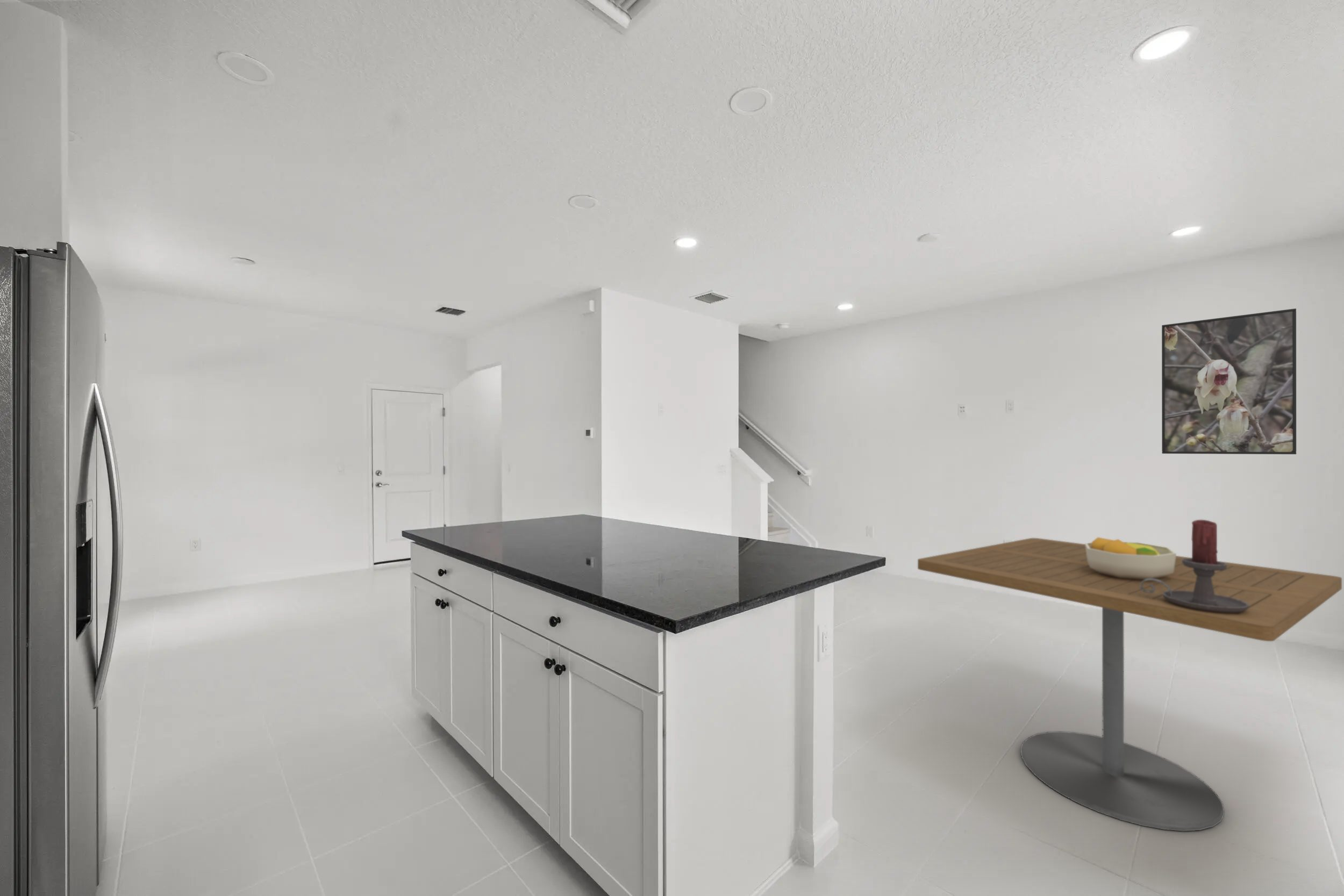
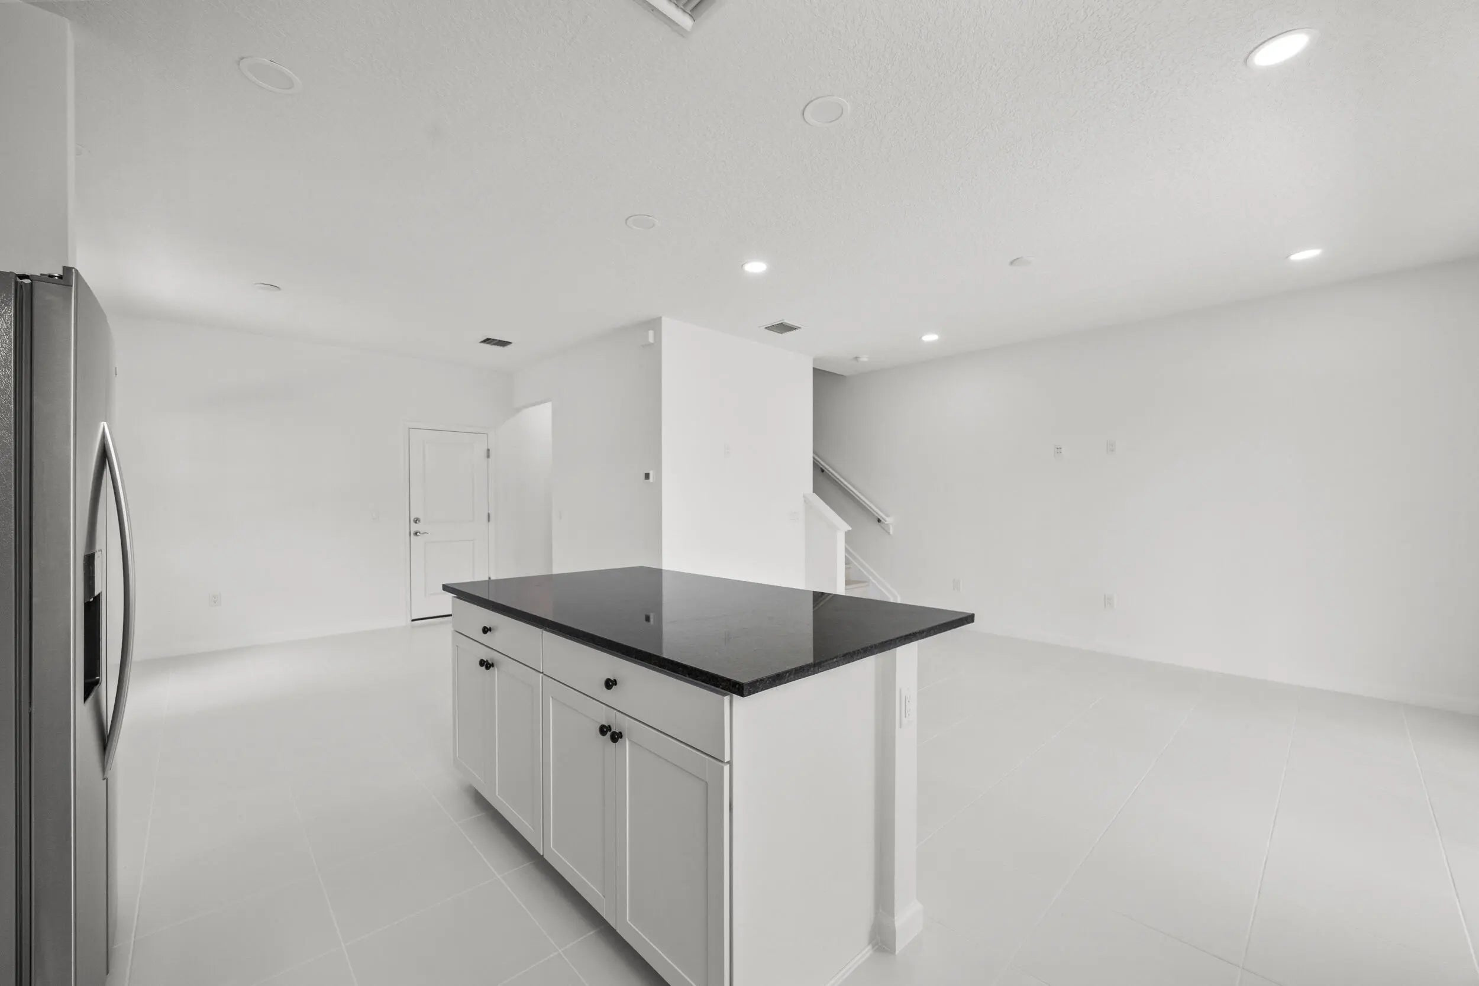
- fruit bowl [1084,536,1177,580]
- candle holder [1140,519,1249,613]
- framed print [1161,308,1297,455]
- dining table [917,537,1342,832]
